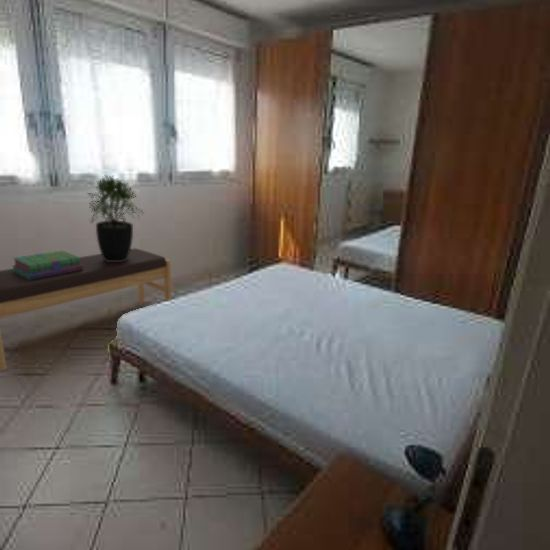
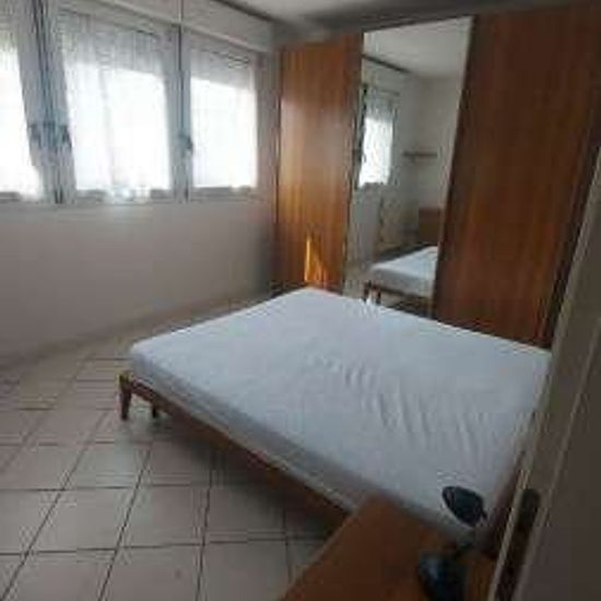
- potted plant [87,173,147,262]
- stack of books [11,250,83,280]
- bench [0,247,172,372]
